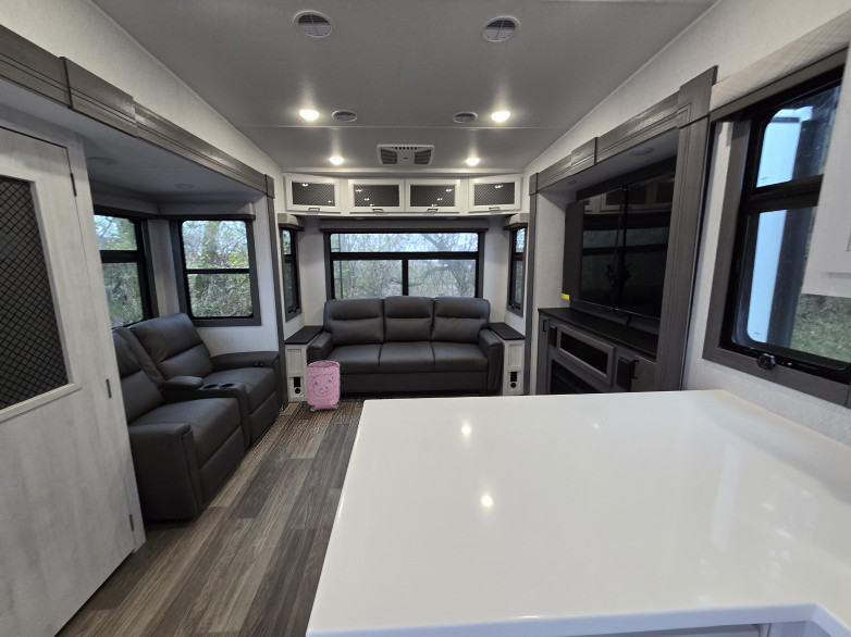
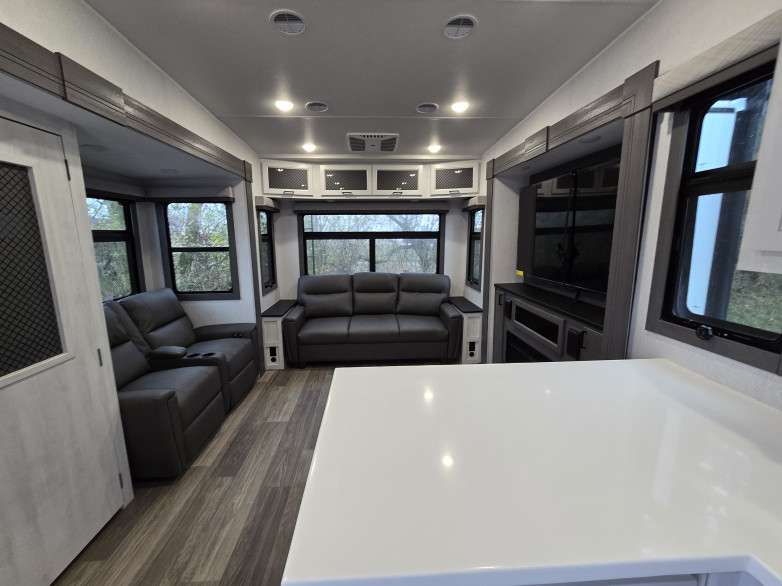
- bag [305,360,341,412]
